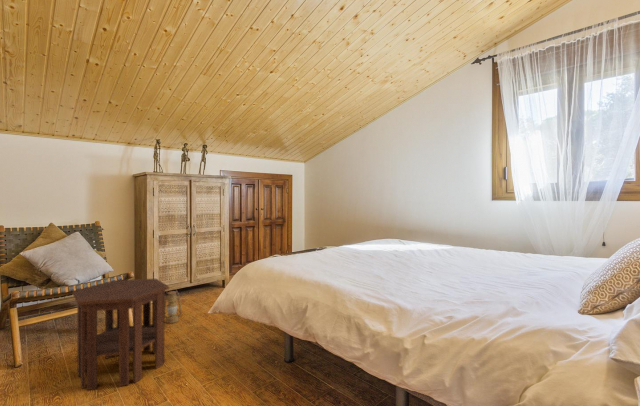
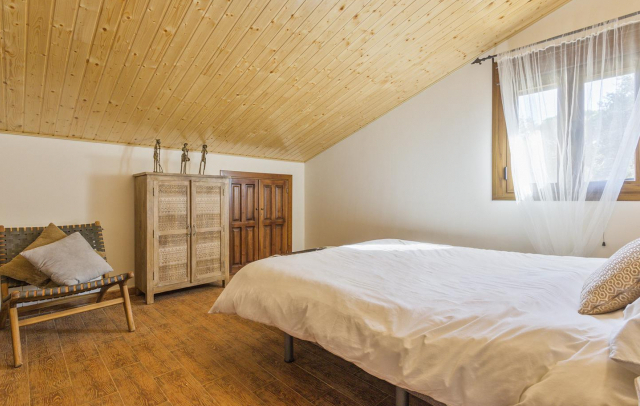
- lantern [164,286,183,324]
- side table [72,278,170,391]
